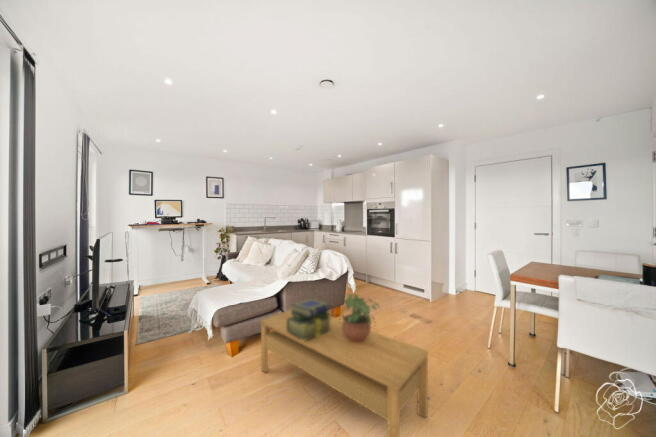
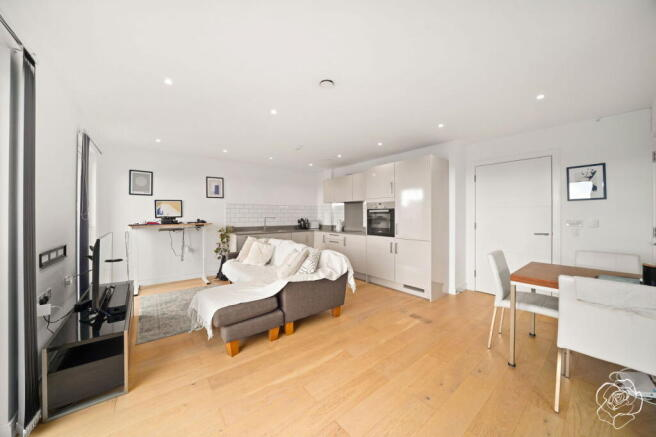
- potted plant [339,293,381,343]
- stack of books [287,298,333,341]
- coffee table [260,308,429,437]
